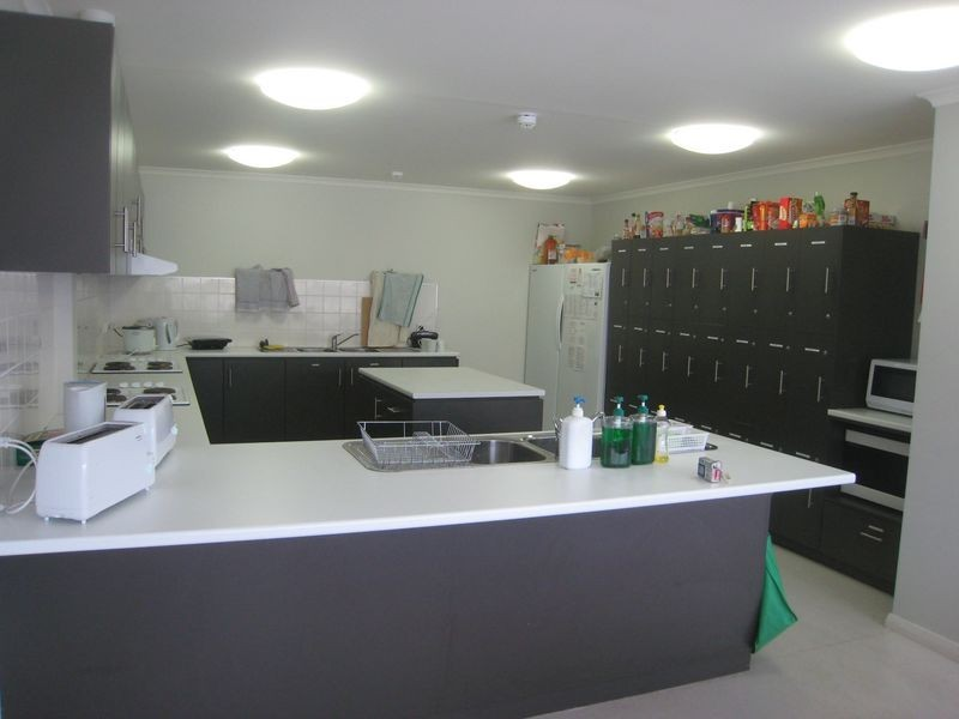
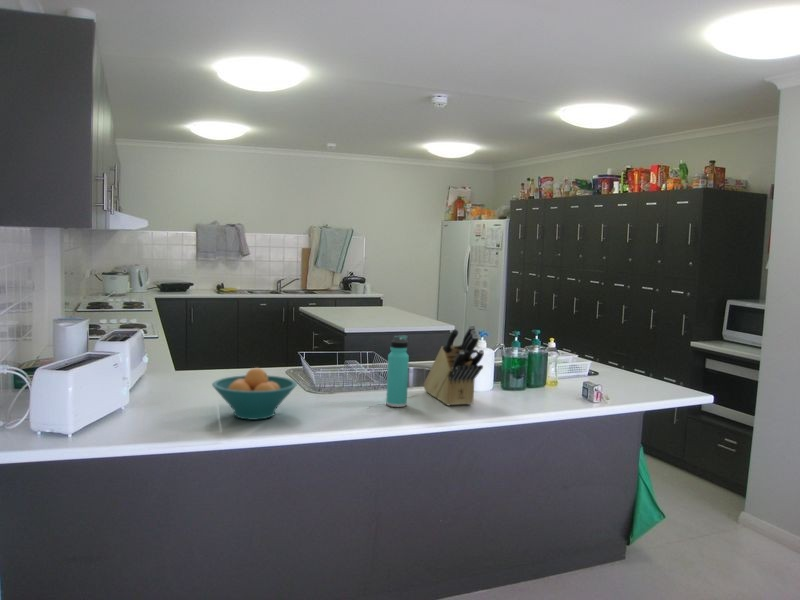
+ knife block [423,324,485,406]
+ thermos bottle [385,334,410,408]
+ fruit bowl [211,367,298,421]
